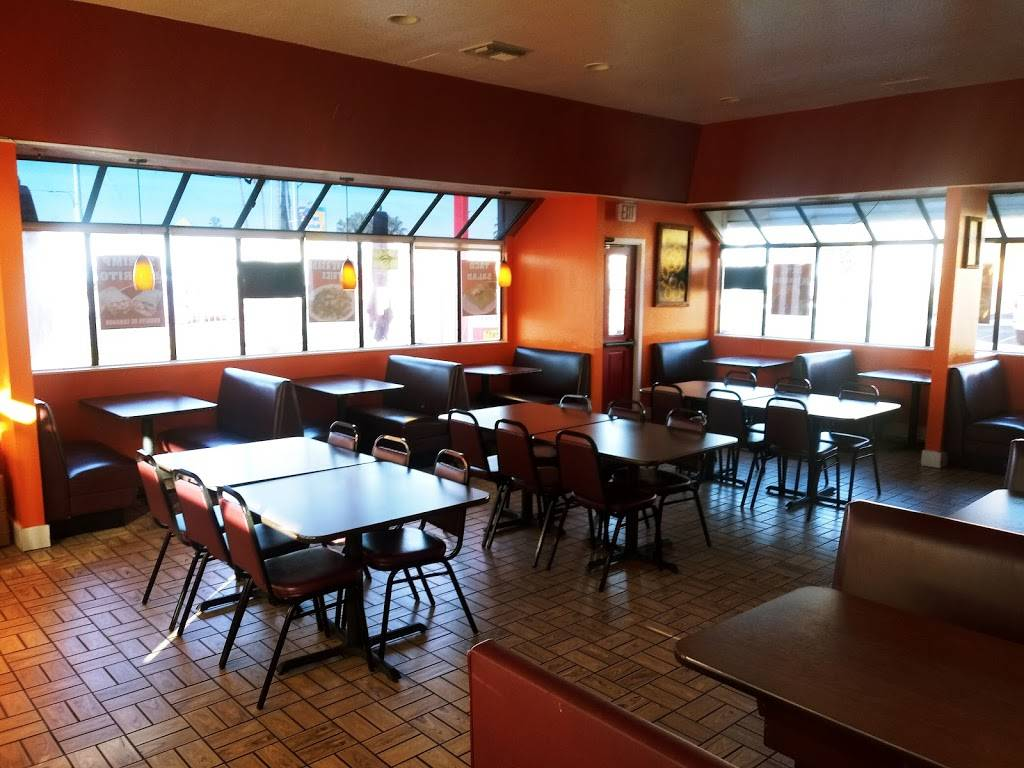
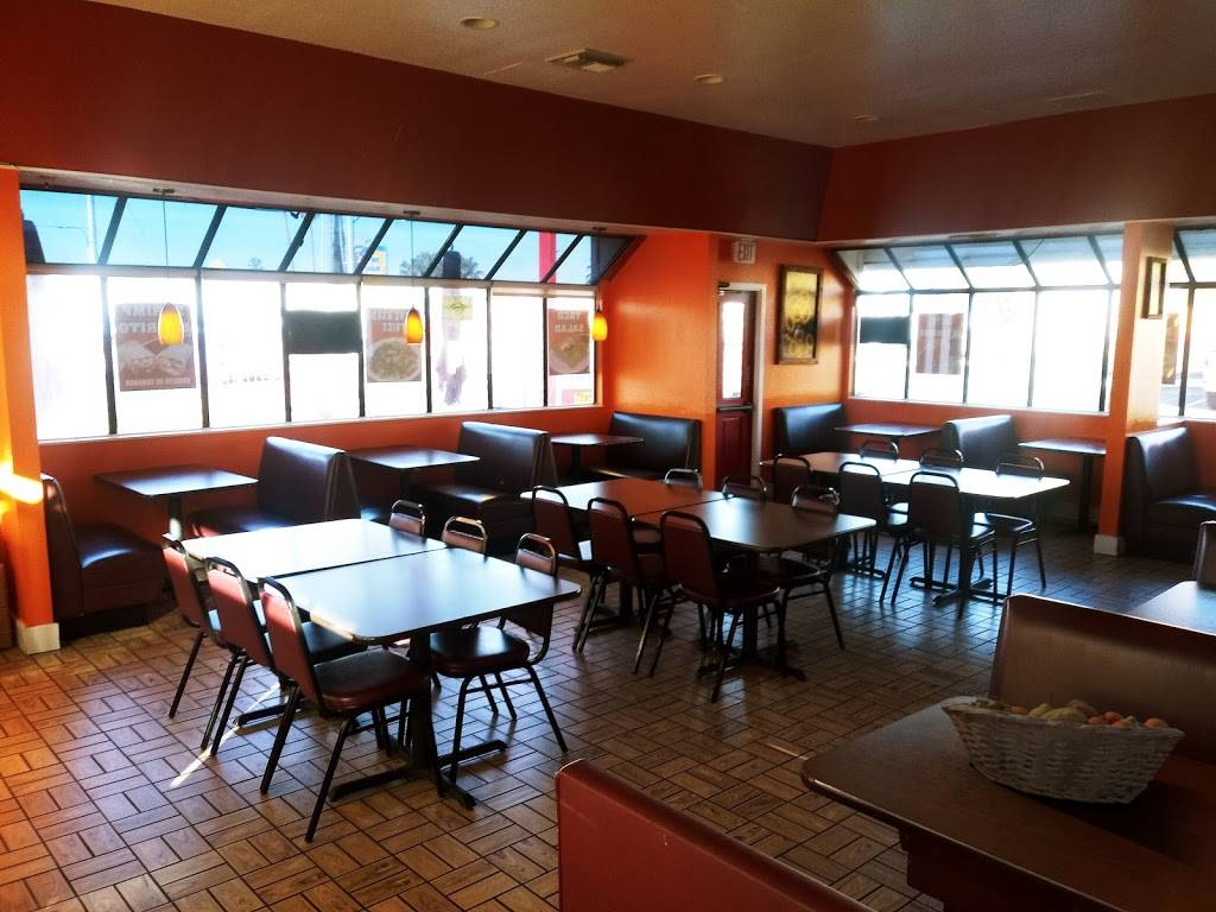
+ fruit basket [939,691,1185,805]
